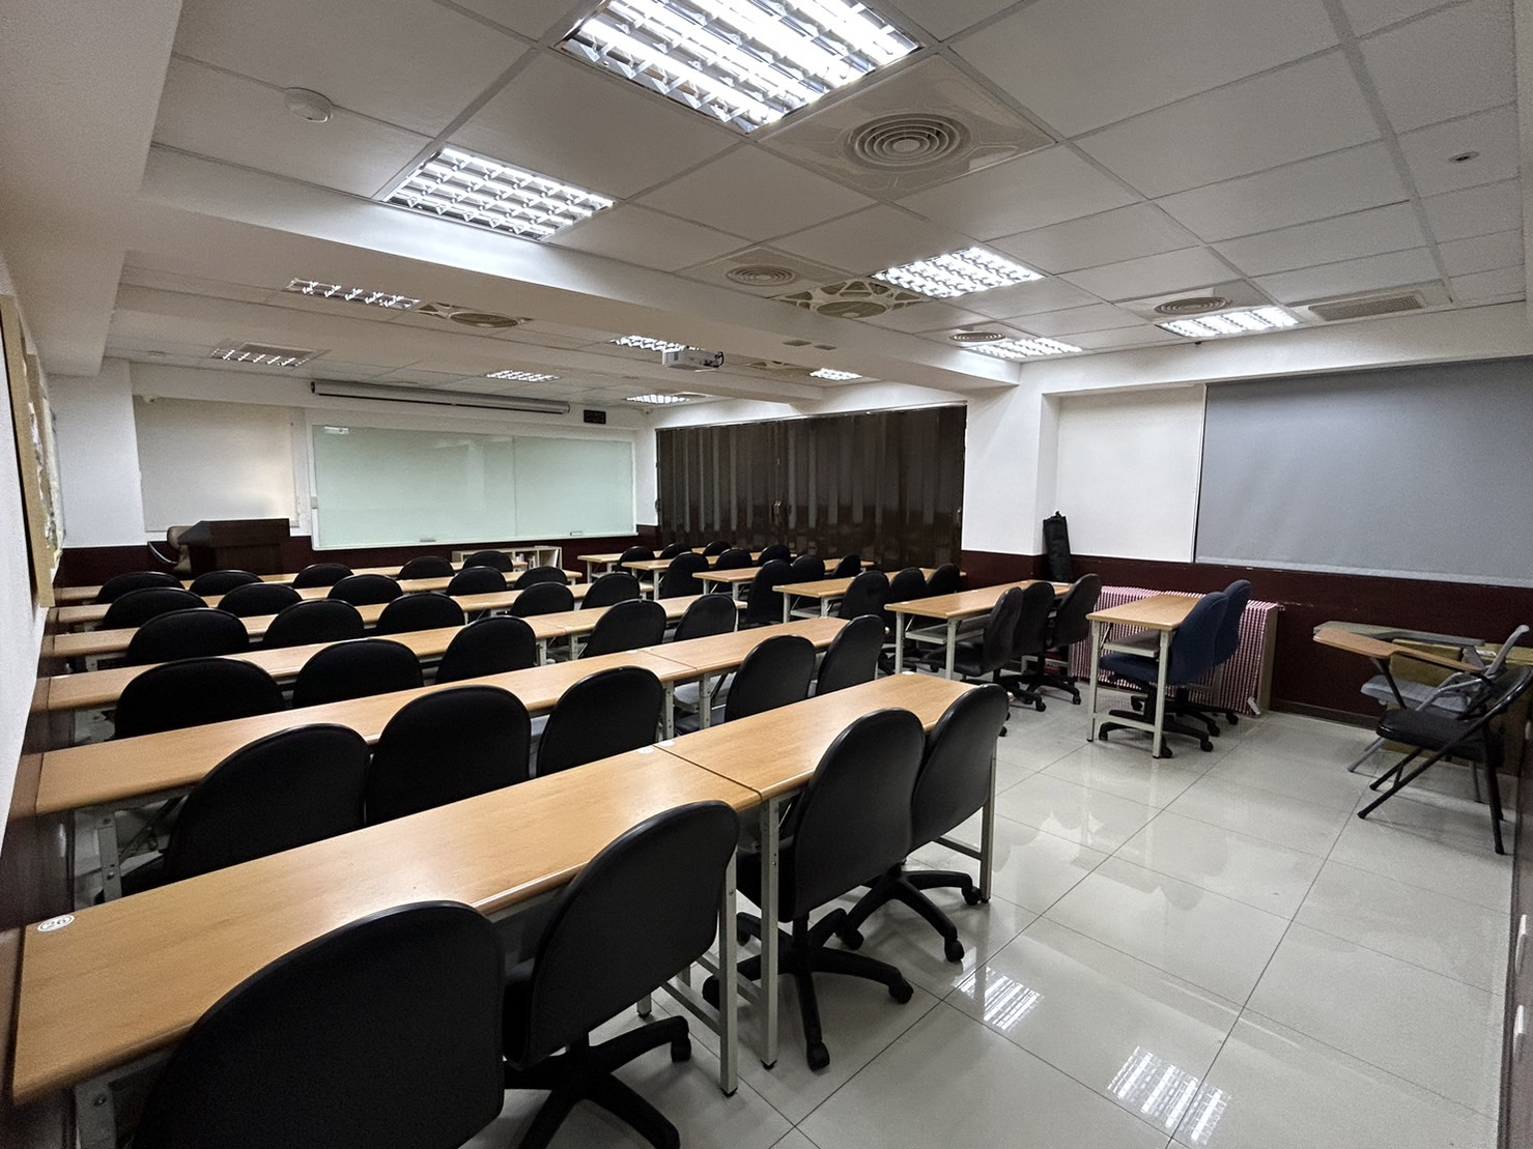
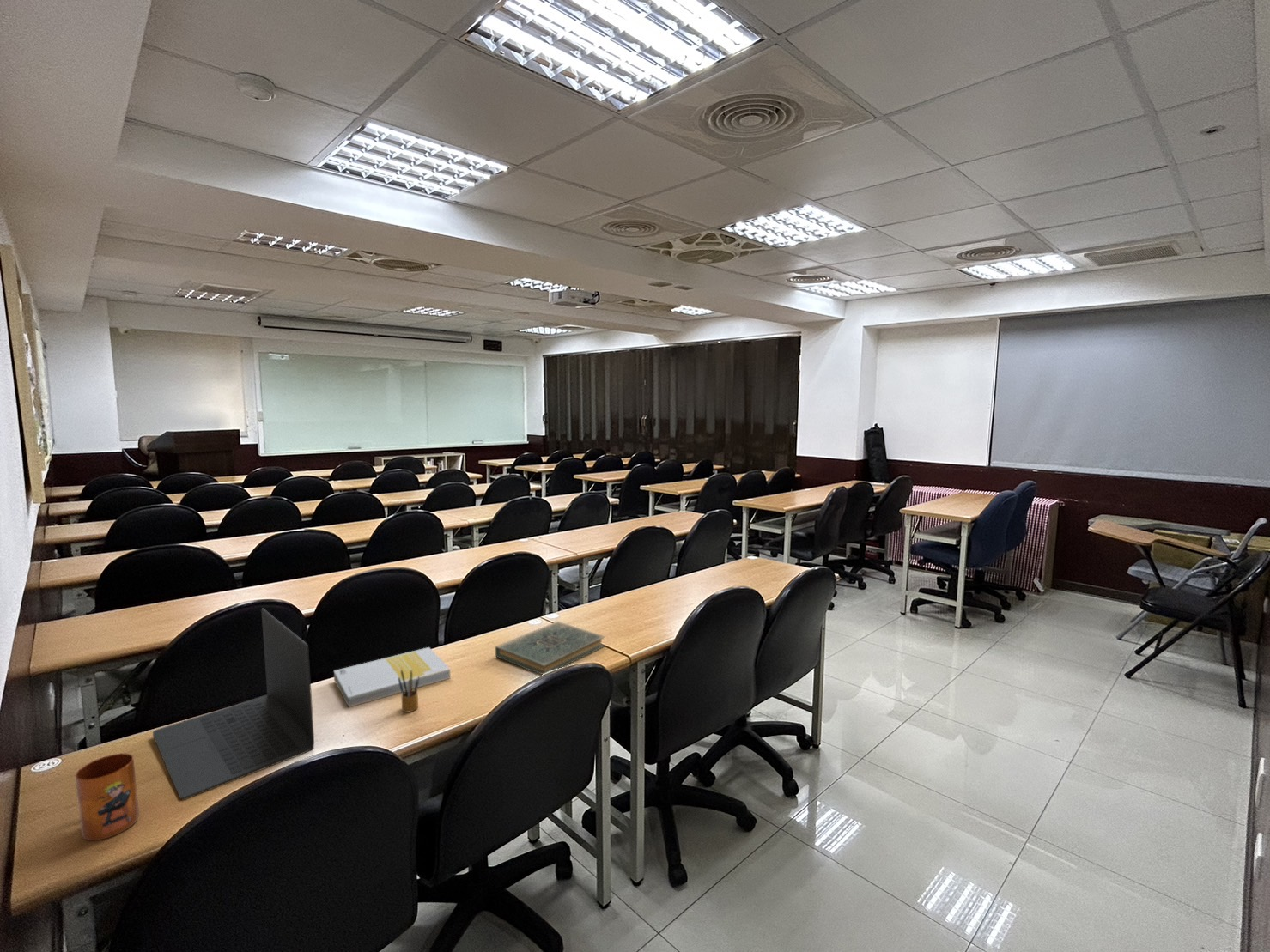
+ pencil box [398,670,419,712]
+ book [495,621,606,676]
+ book [333,646,452,708]
+ laptop [152,608,315,801]
+ mug [75,753,140,841]
